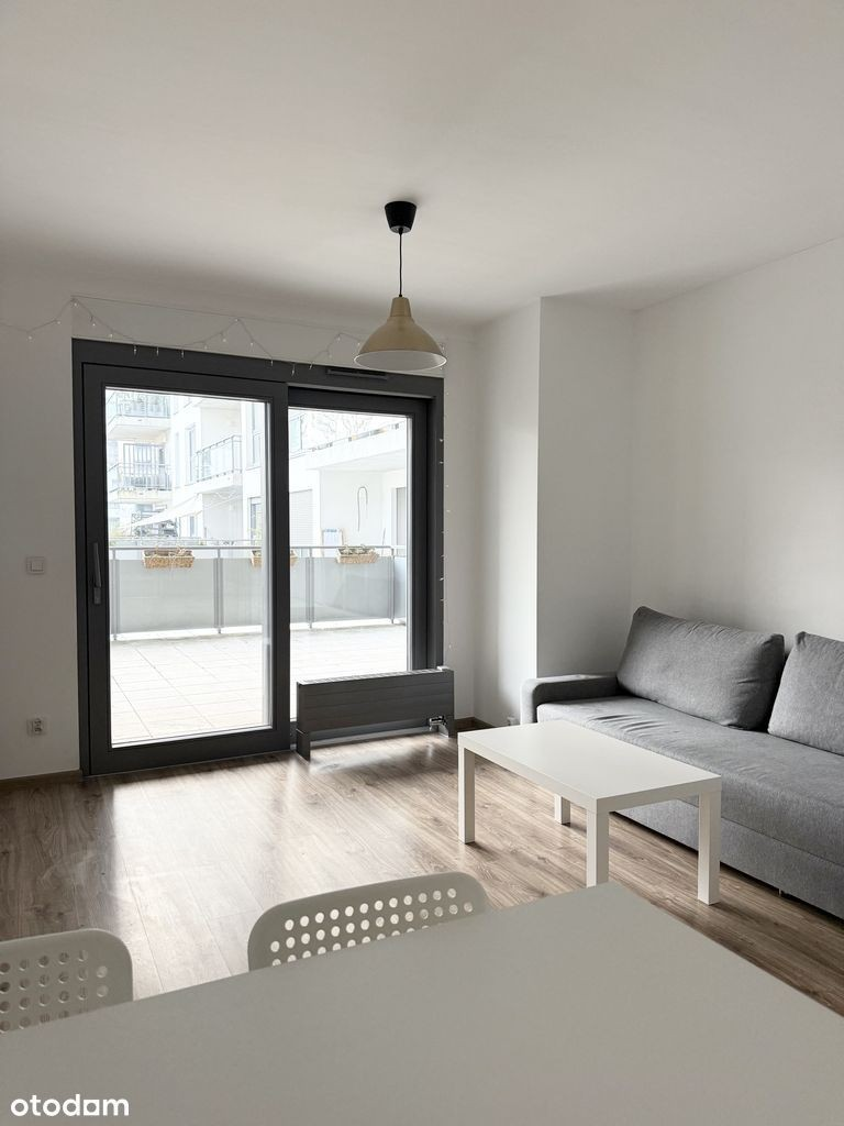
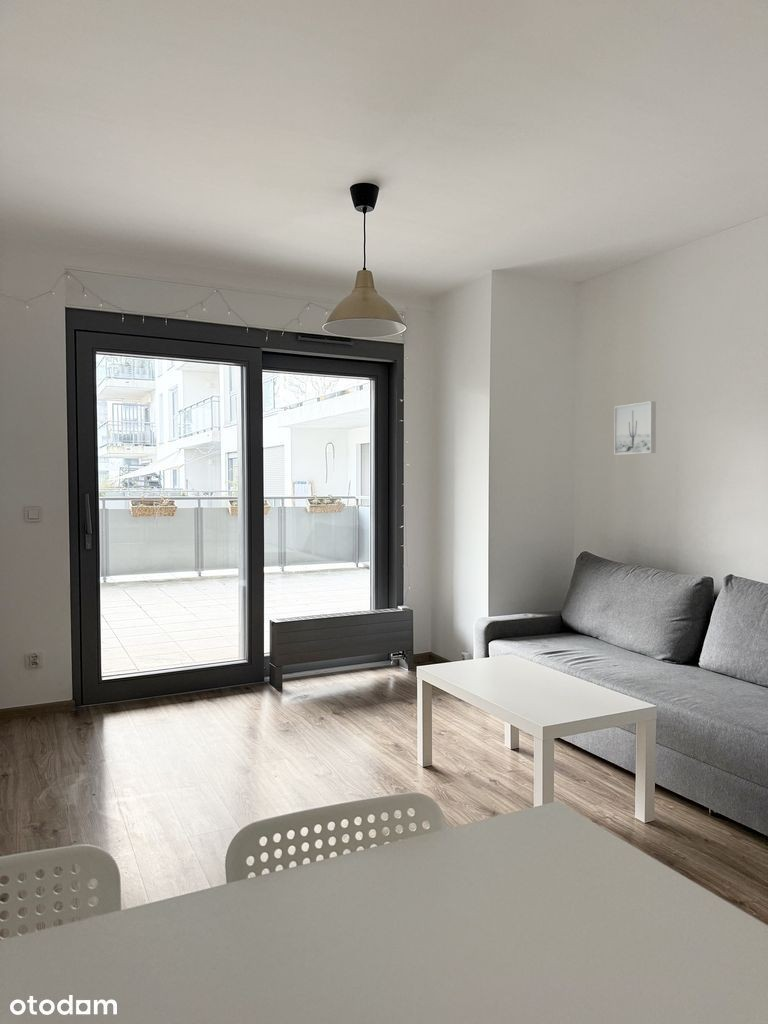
+ wall art [613,400,657,456]
